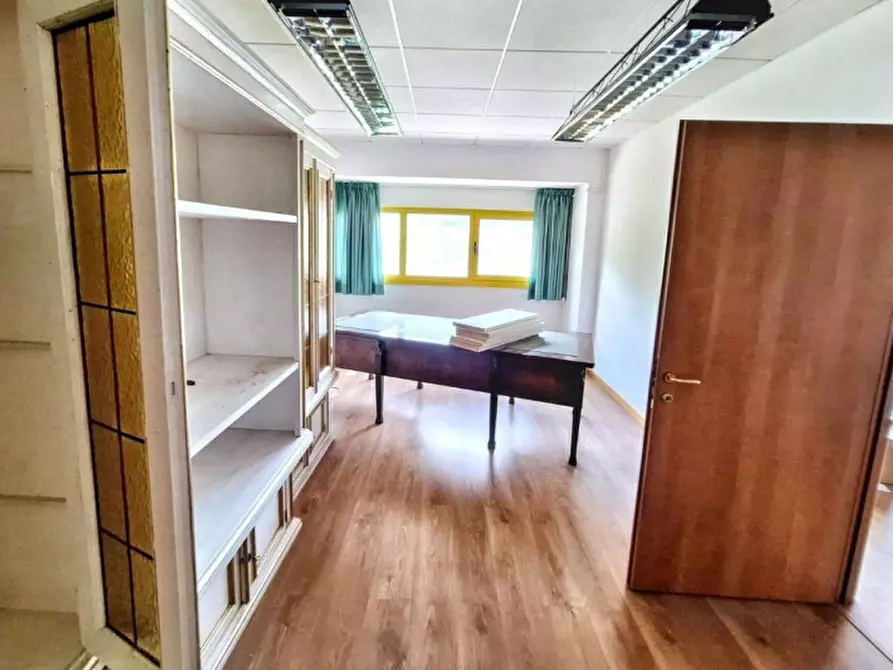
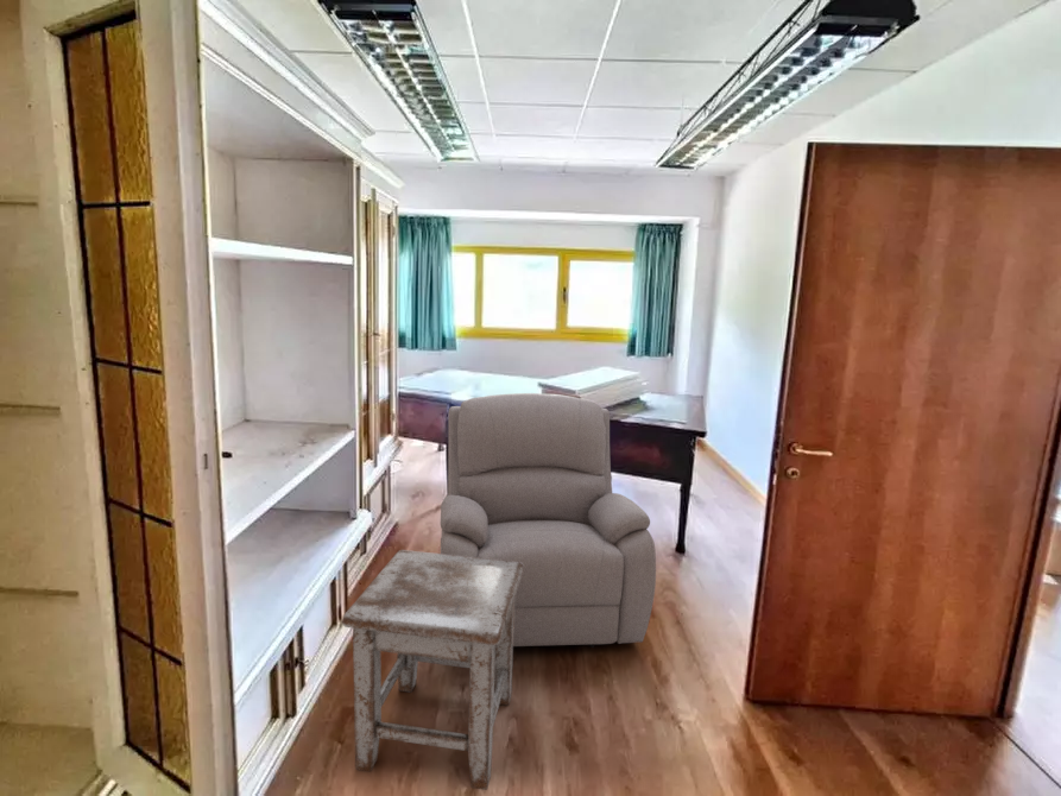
+ chair [440,392,657,649]
+ stool [341,549,524,791]
